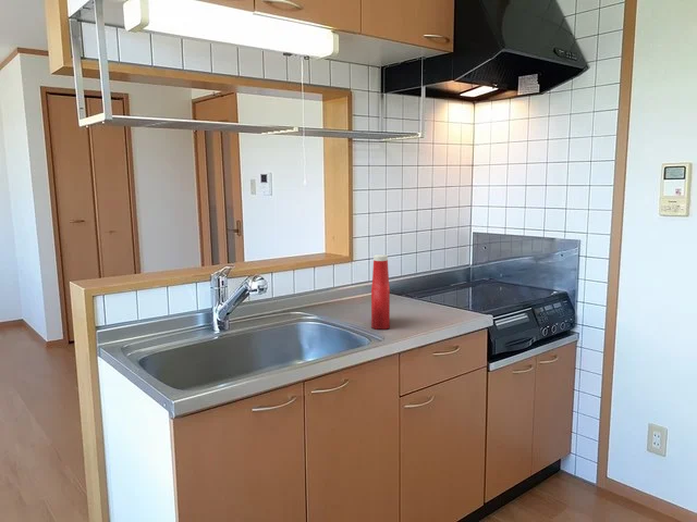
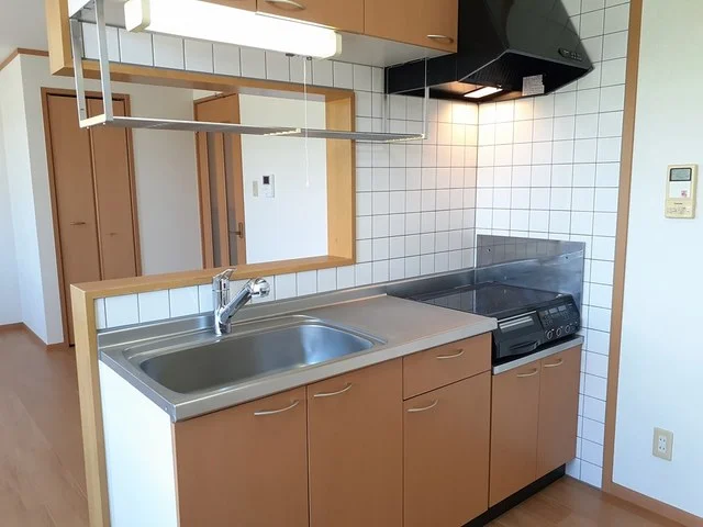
- soap bottle [370,253,391,331]
